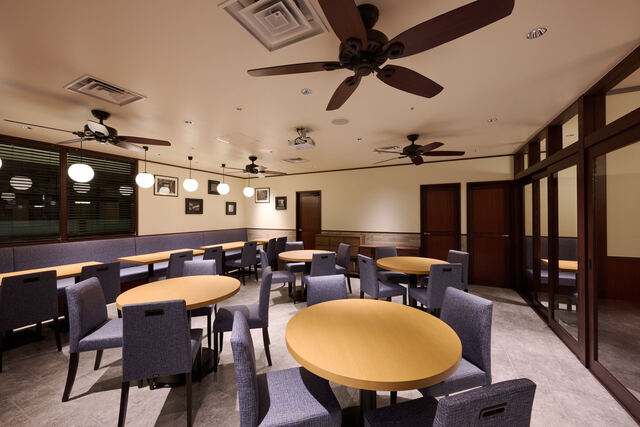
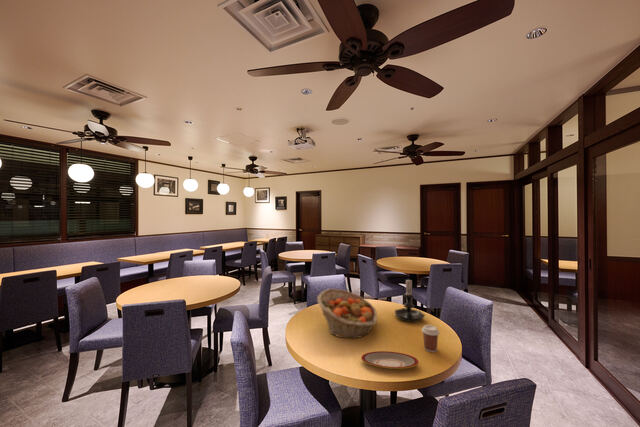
+ coffee cup [421,324,440,353]
+ fruit basket [316,288,378,339]
+ candle holder [394,277,426,323]
+ plate [360,350,419,370]
